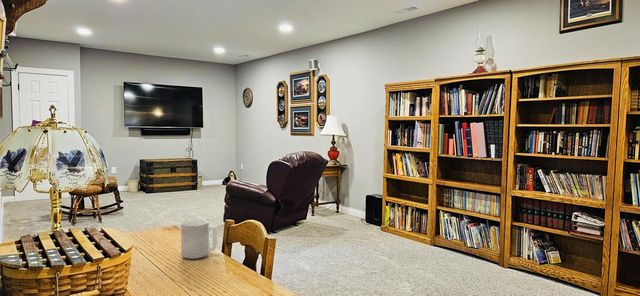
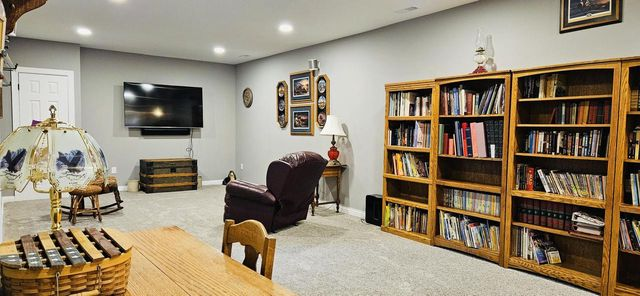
- mug [180,219,218,260]
